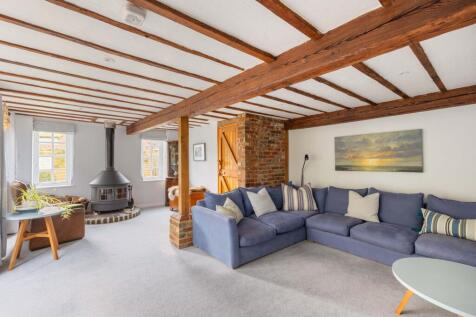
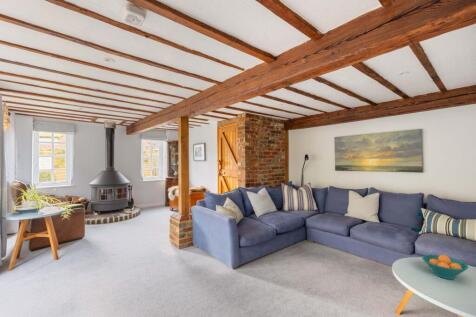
+ fruit bowl [421,254,469,280]
